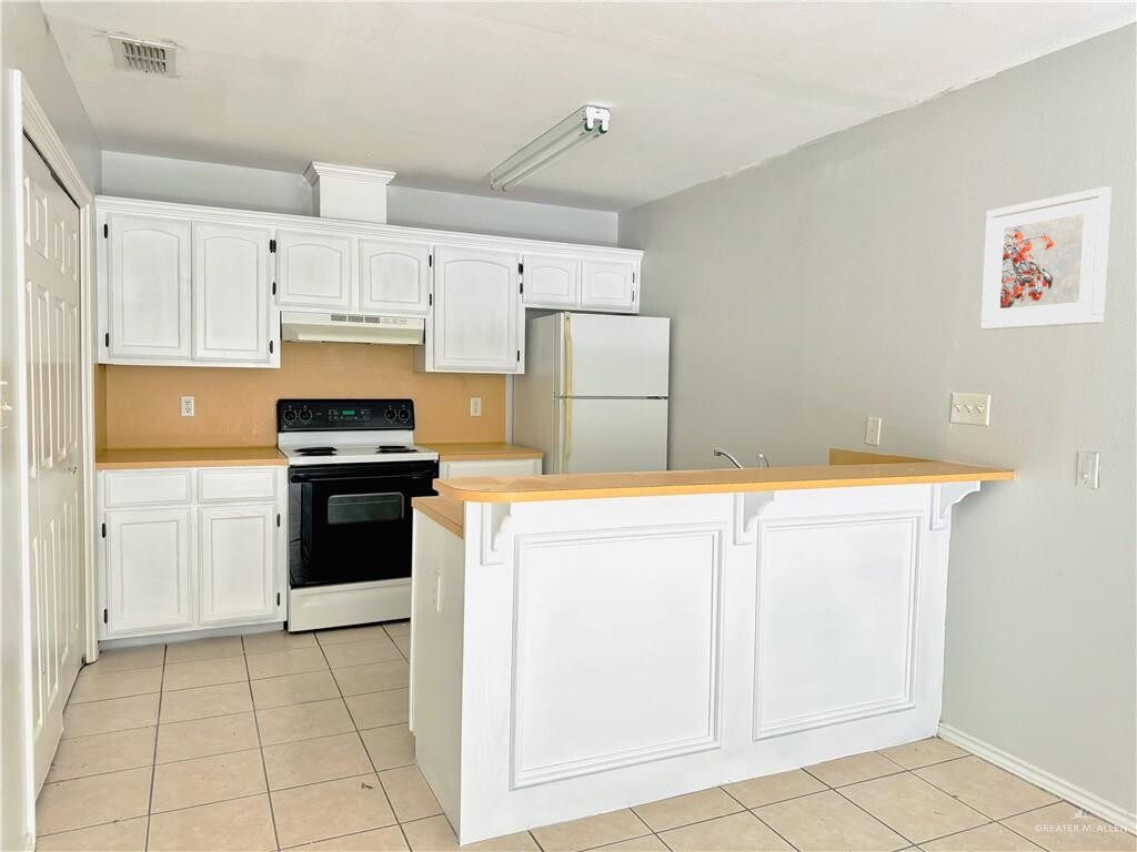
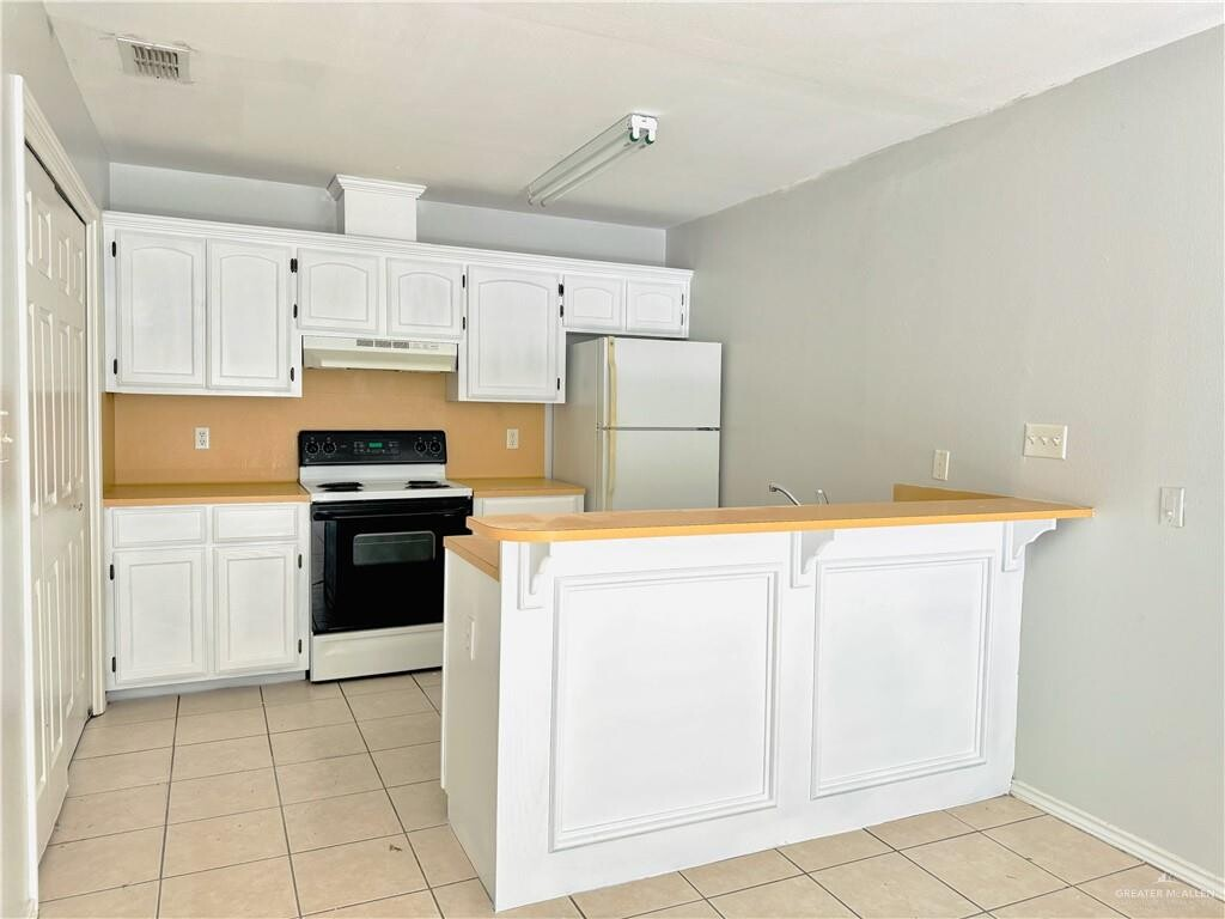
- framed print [979,185,1113,331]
